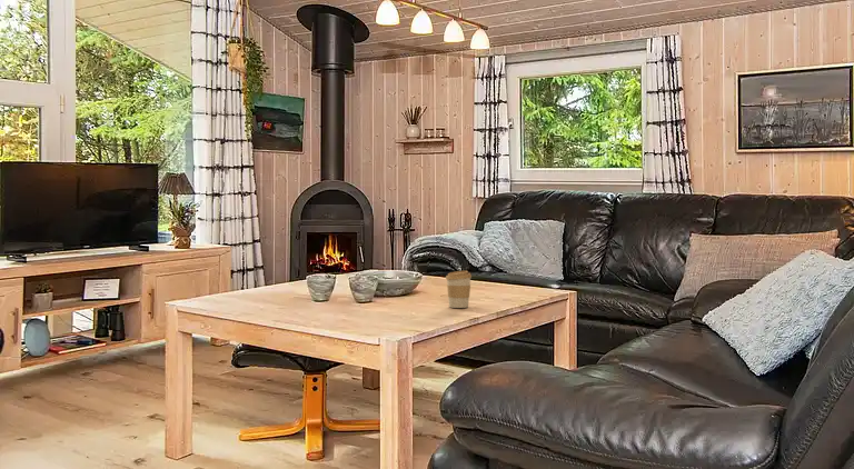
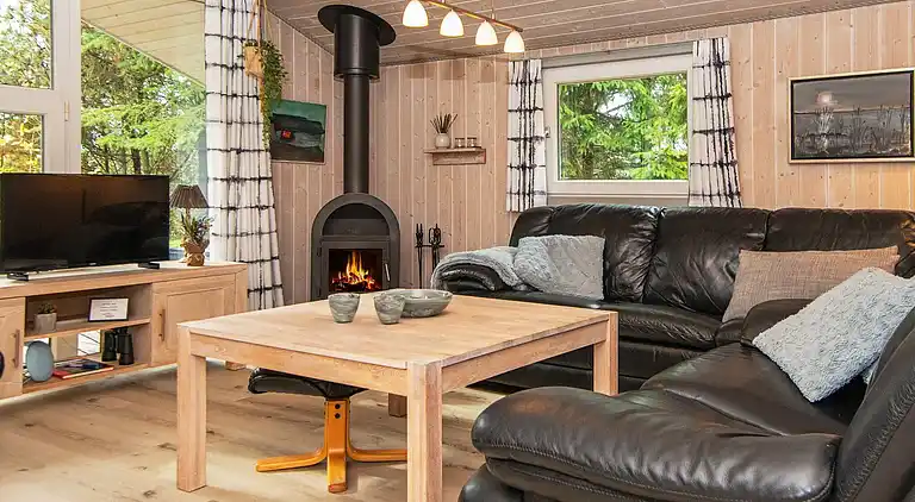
- coffee cup [445,270,473,309]
